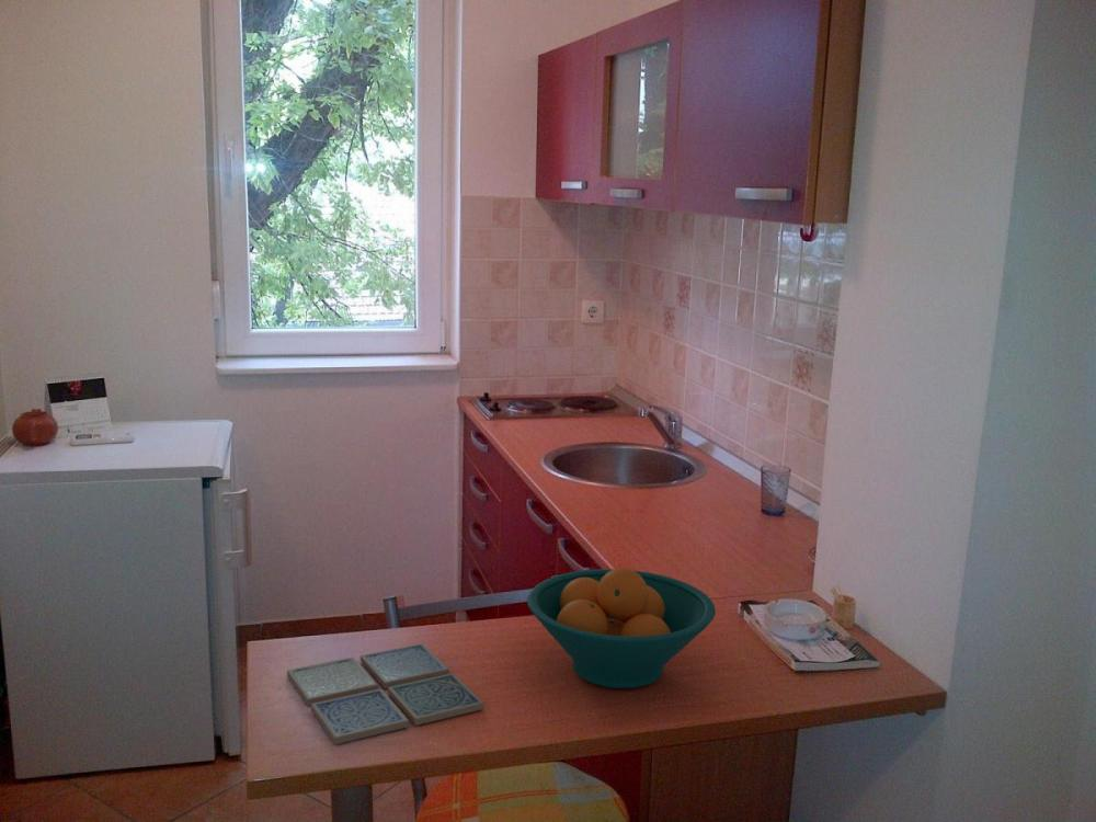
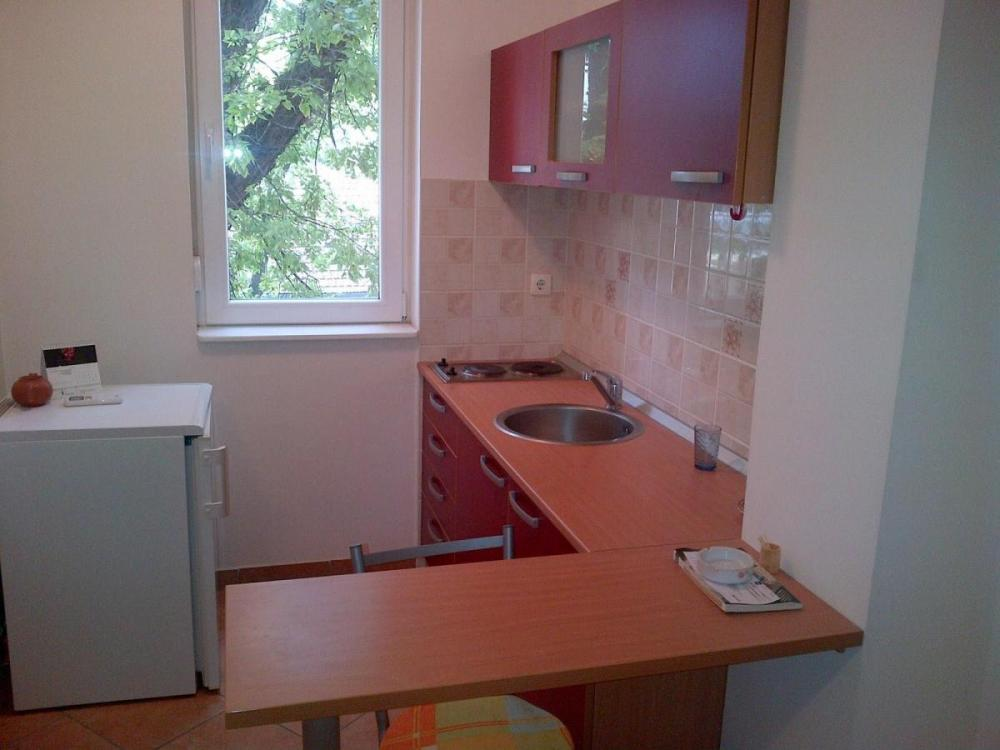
- fruit bowl [526,567,717,689]
- drink coaster [286,642,484,745]
